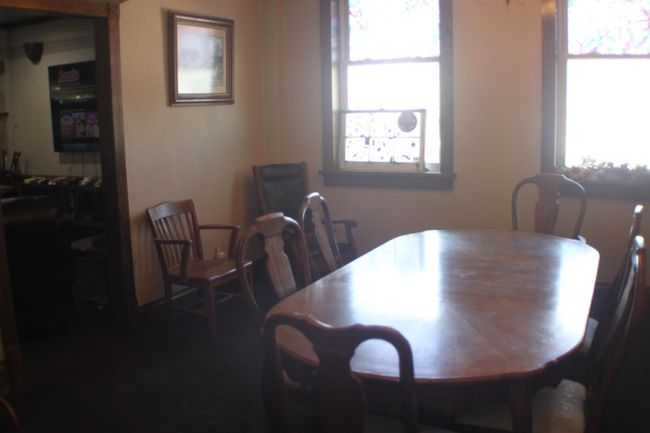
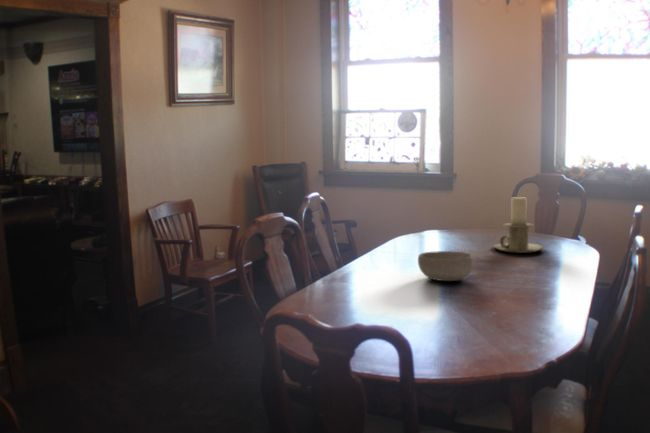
+ bowl [417,250,475,282]
+ candle holder [492,196,546,254]
